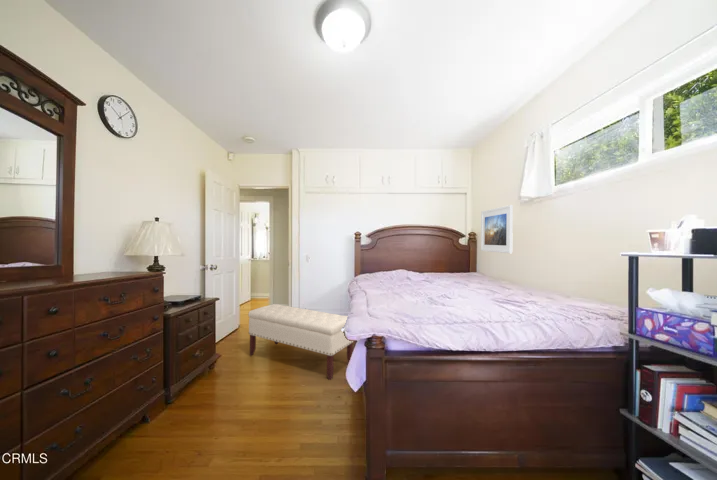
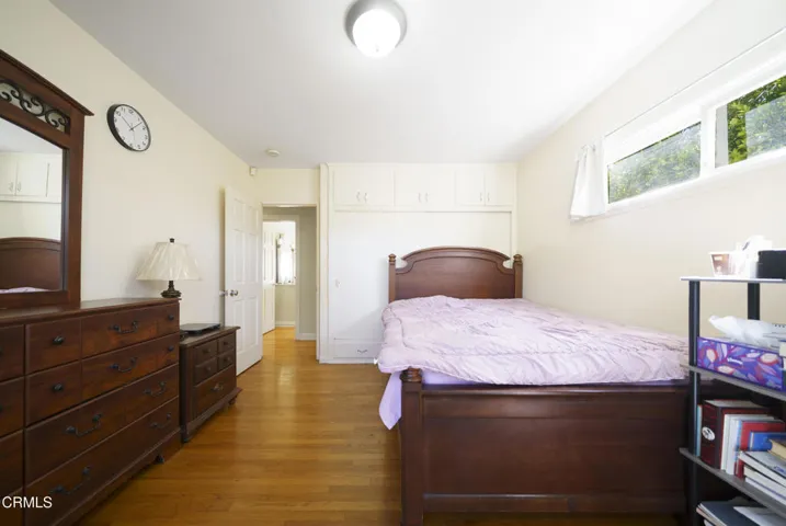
- bench [247,303,355,381]
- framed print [480,204,514,254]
